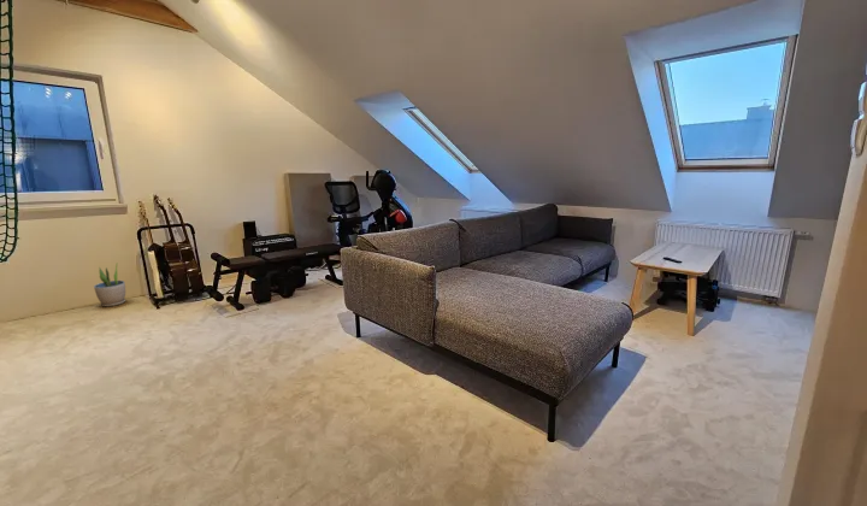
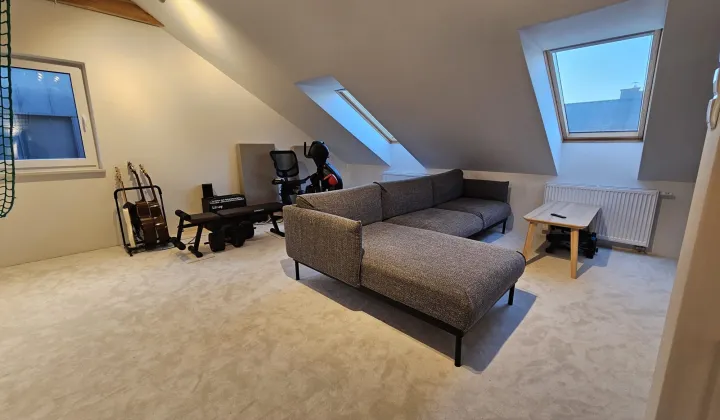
- potted plant [93,264,126,307]
